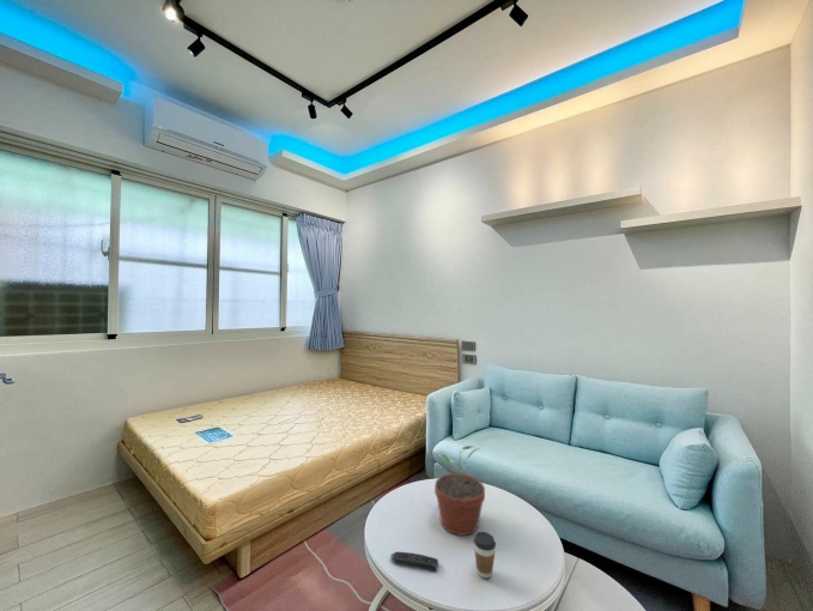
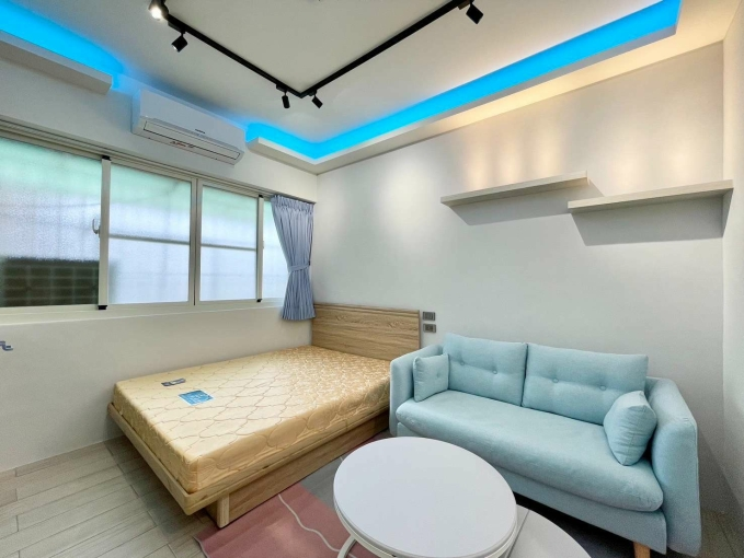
- coffee cup [473,531,497,580]
- remote control [389,551,439,573]
- potted plant [433,444,486,537]
